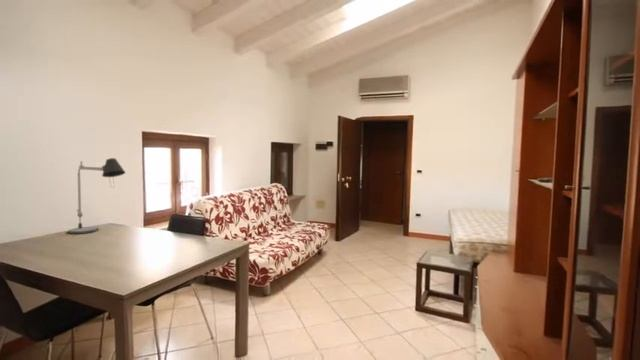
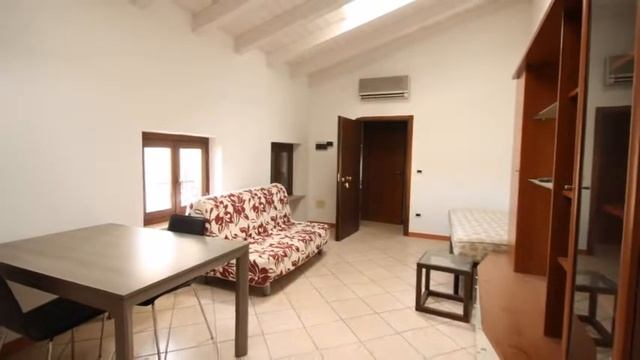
- desk lamp [68,157,127,235]
